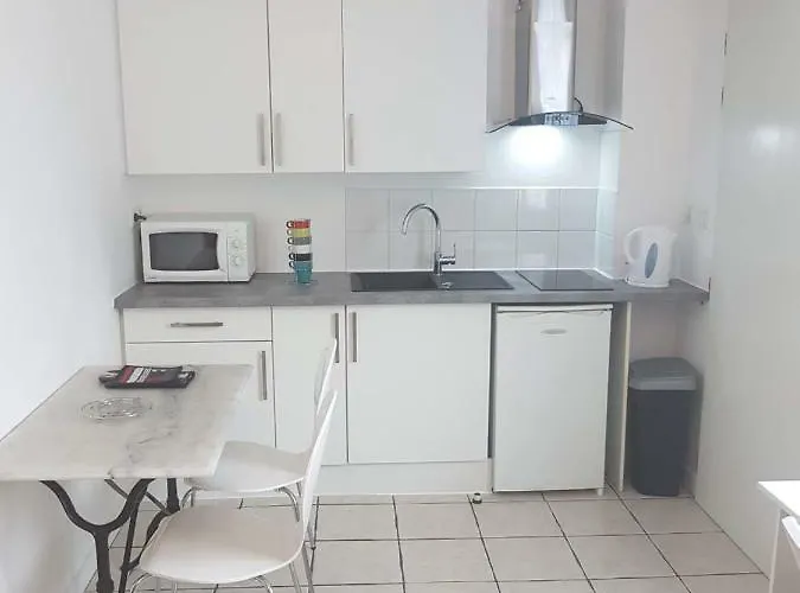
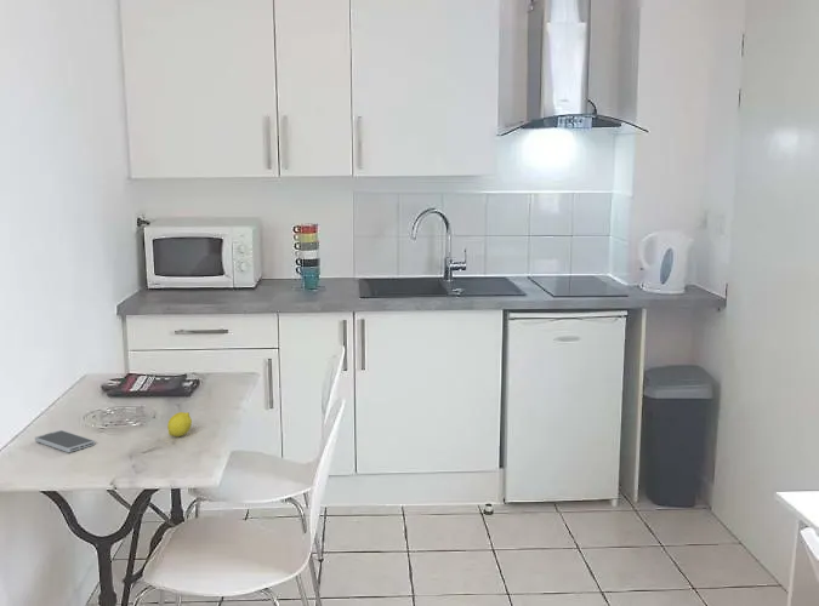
+ fruit [166,411,193,438]
+ smartphone [34,429,96,453]
